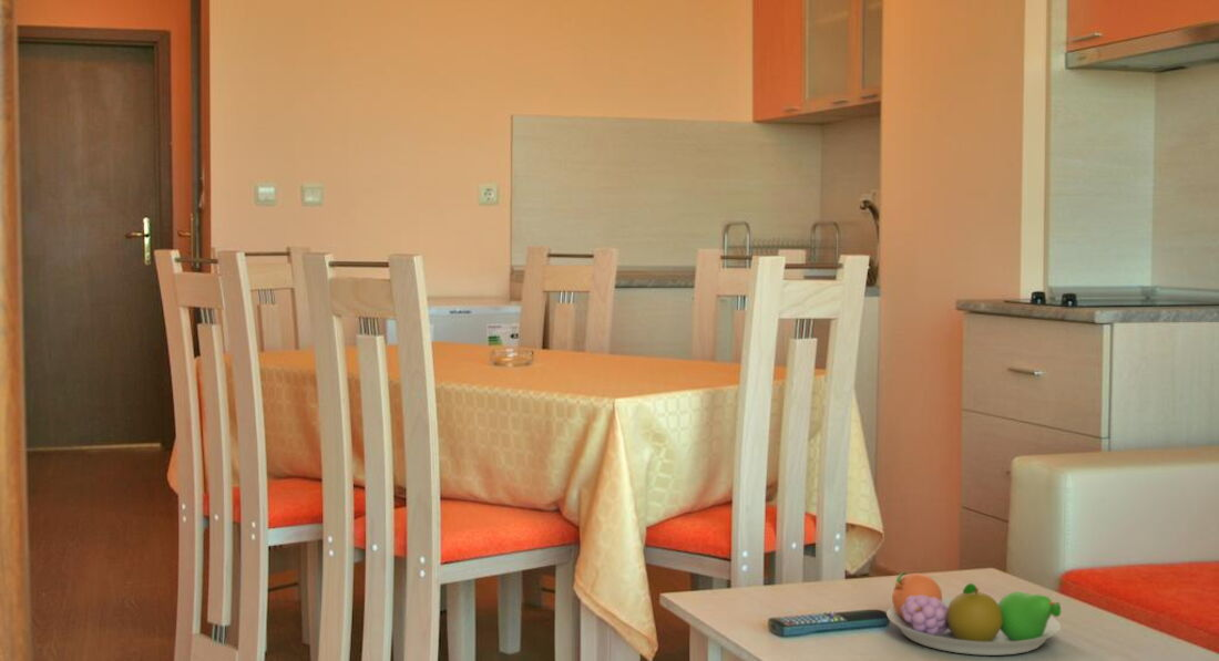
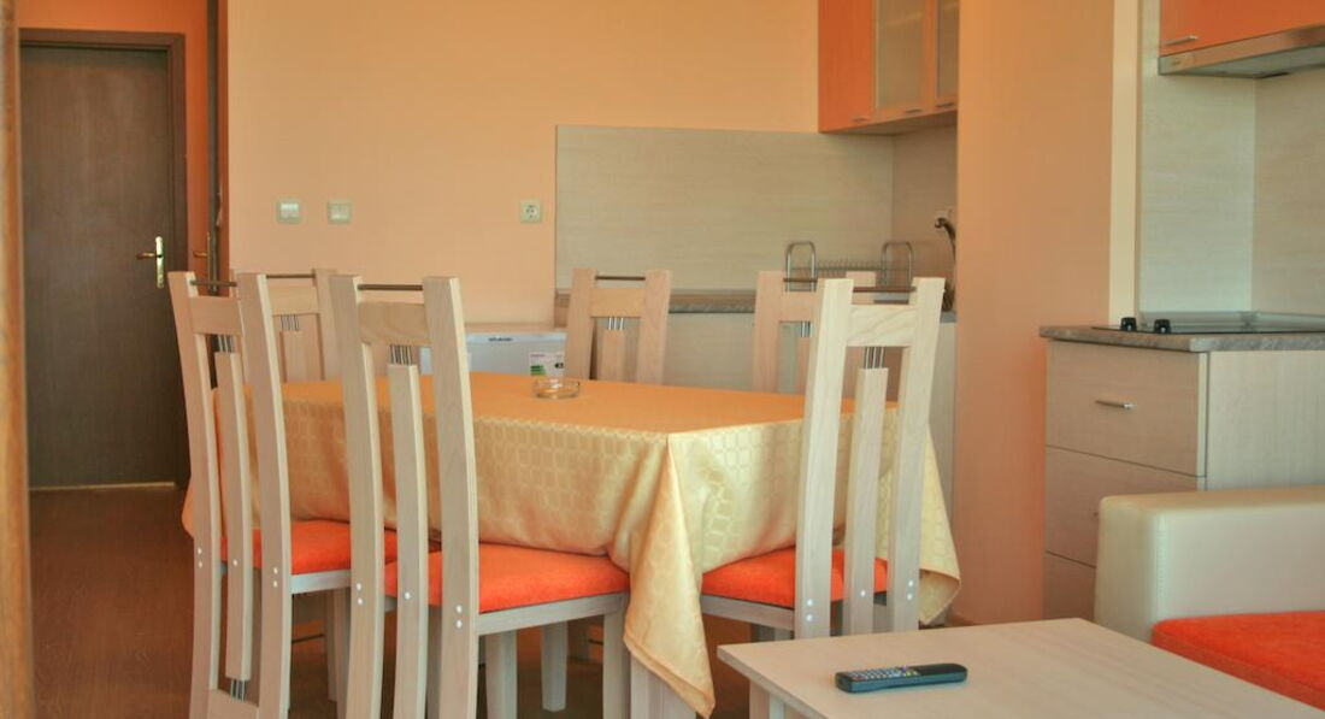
- fruit bowl [885,571,1062,657]
